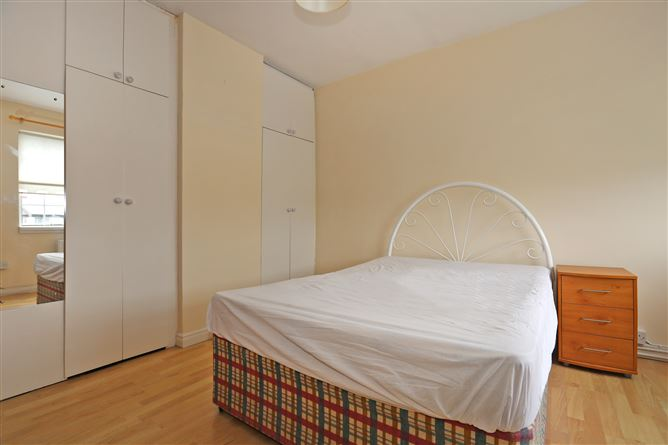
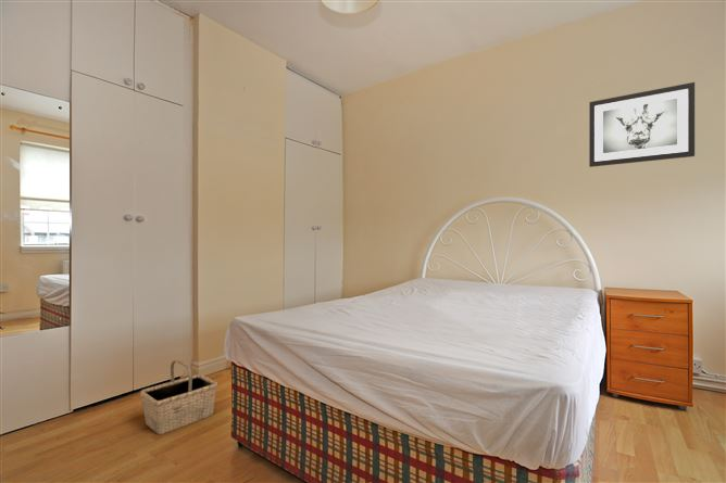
+ wall art [588,81,696,168]
+ basket [139,359,218,435]
